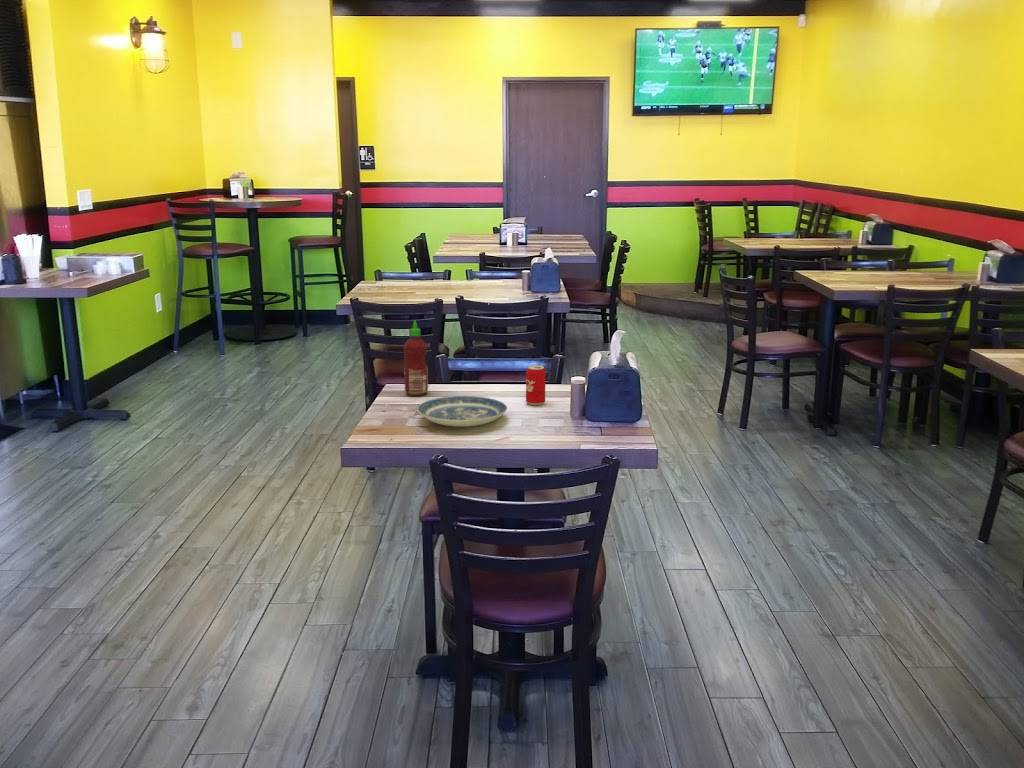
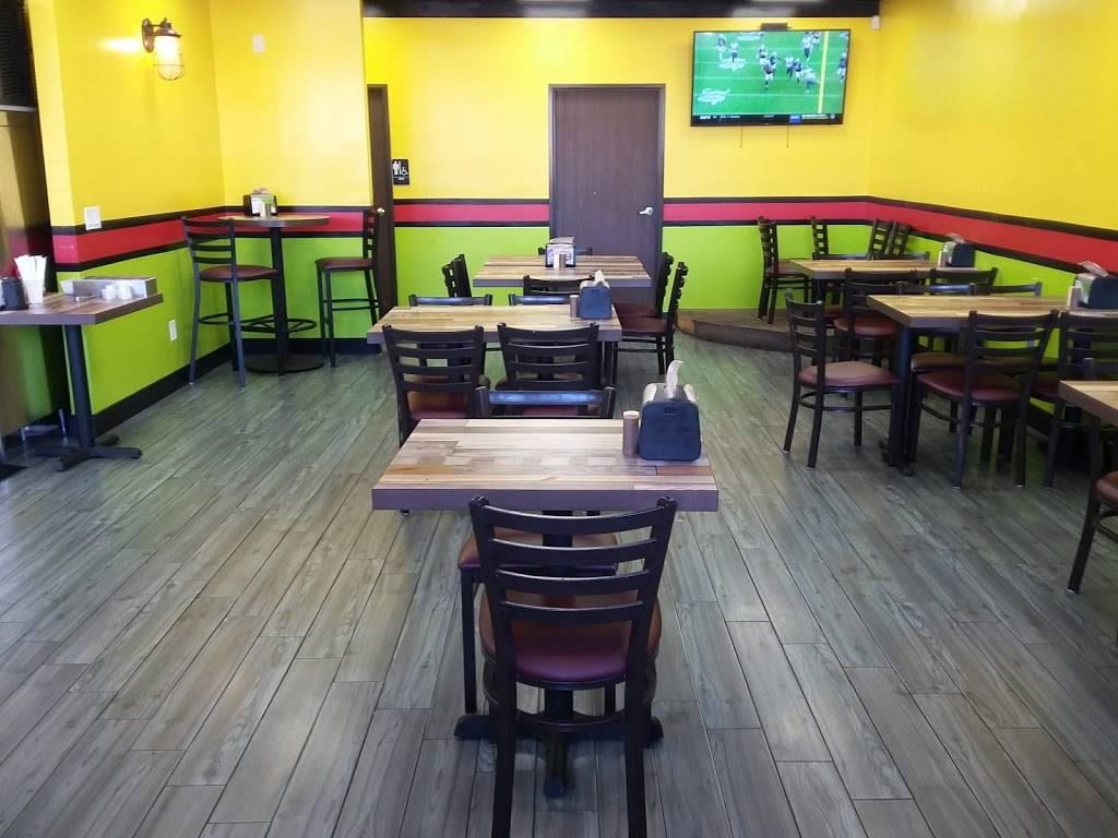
- hot sauce [403,319,429,396]
- plate [417,395,508,428]
- beverage can [525,364,547,406]
